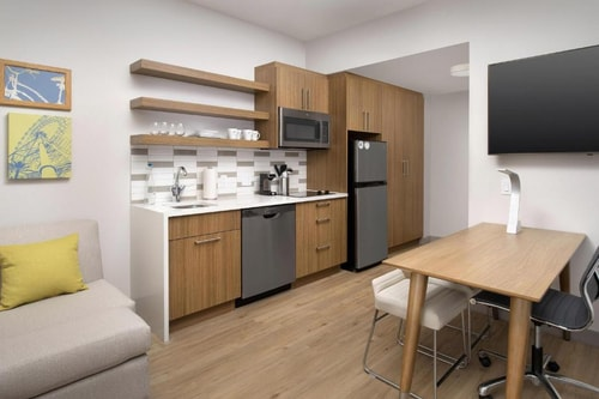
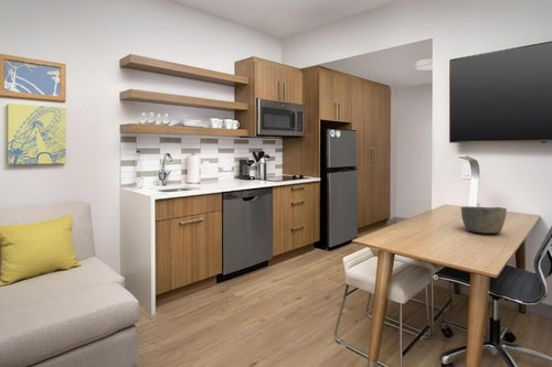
+ bowl [460,205,508,234]
